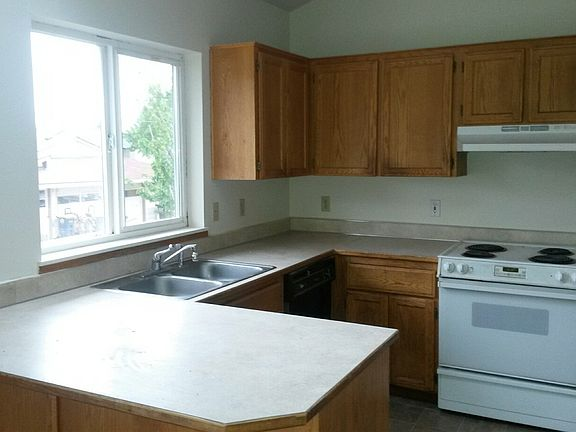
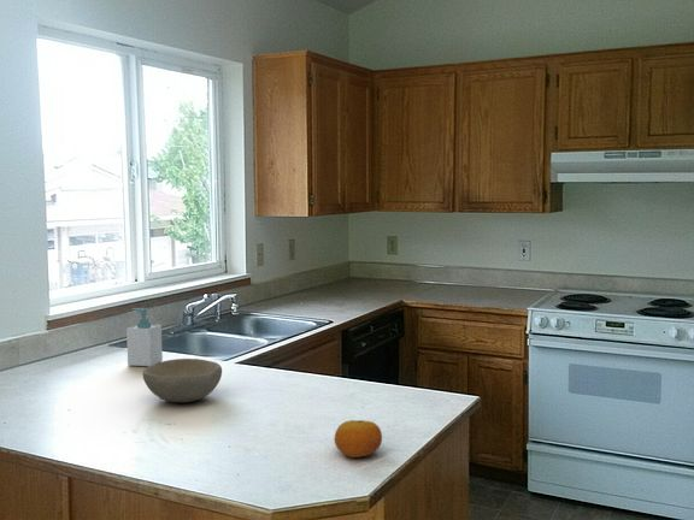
+ soap bottle [125,307,164,367]
+ fruit [334,419,383,459]
+ bowl [142,358,223,403]
